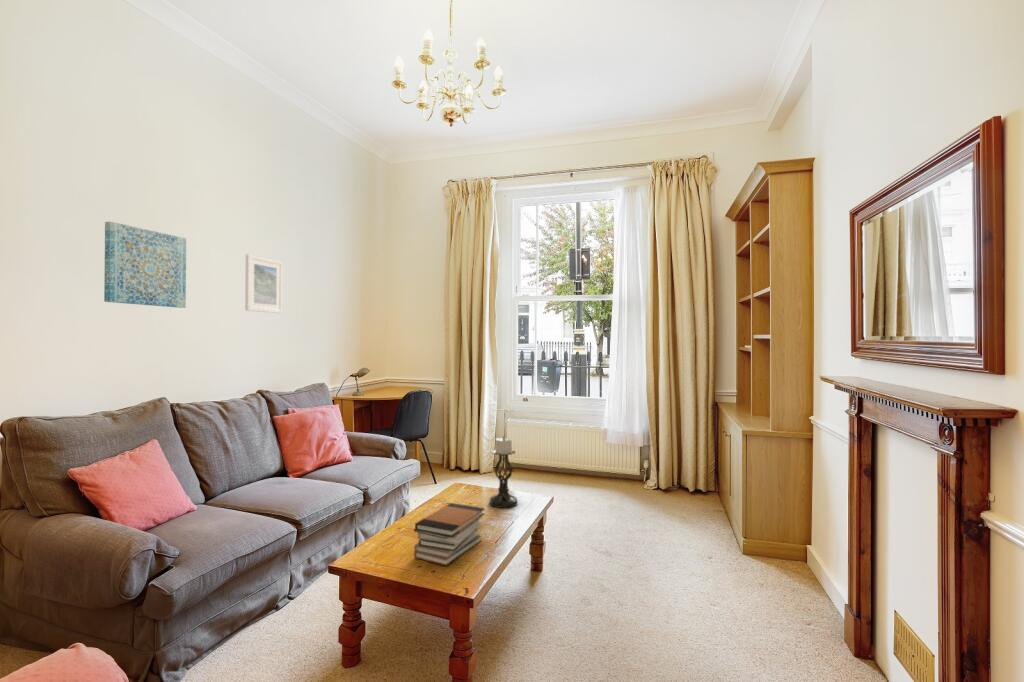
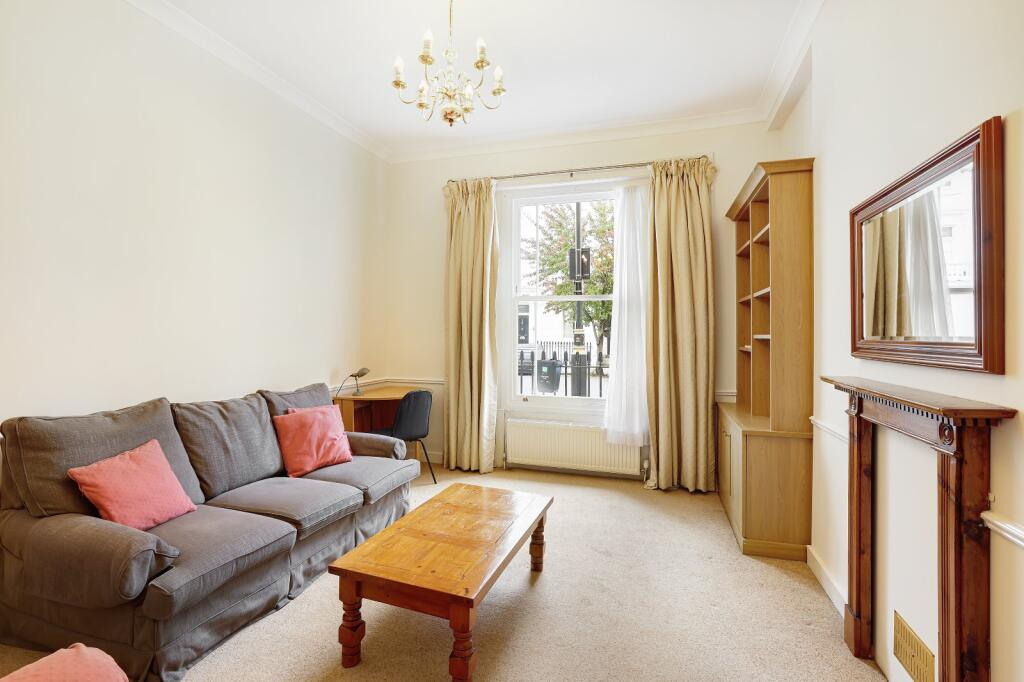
- wall art [103,221,187,309]
- candle holder [488,435,519,509]
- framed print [244,253,284,314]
- book stack [413,502,486,567]
